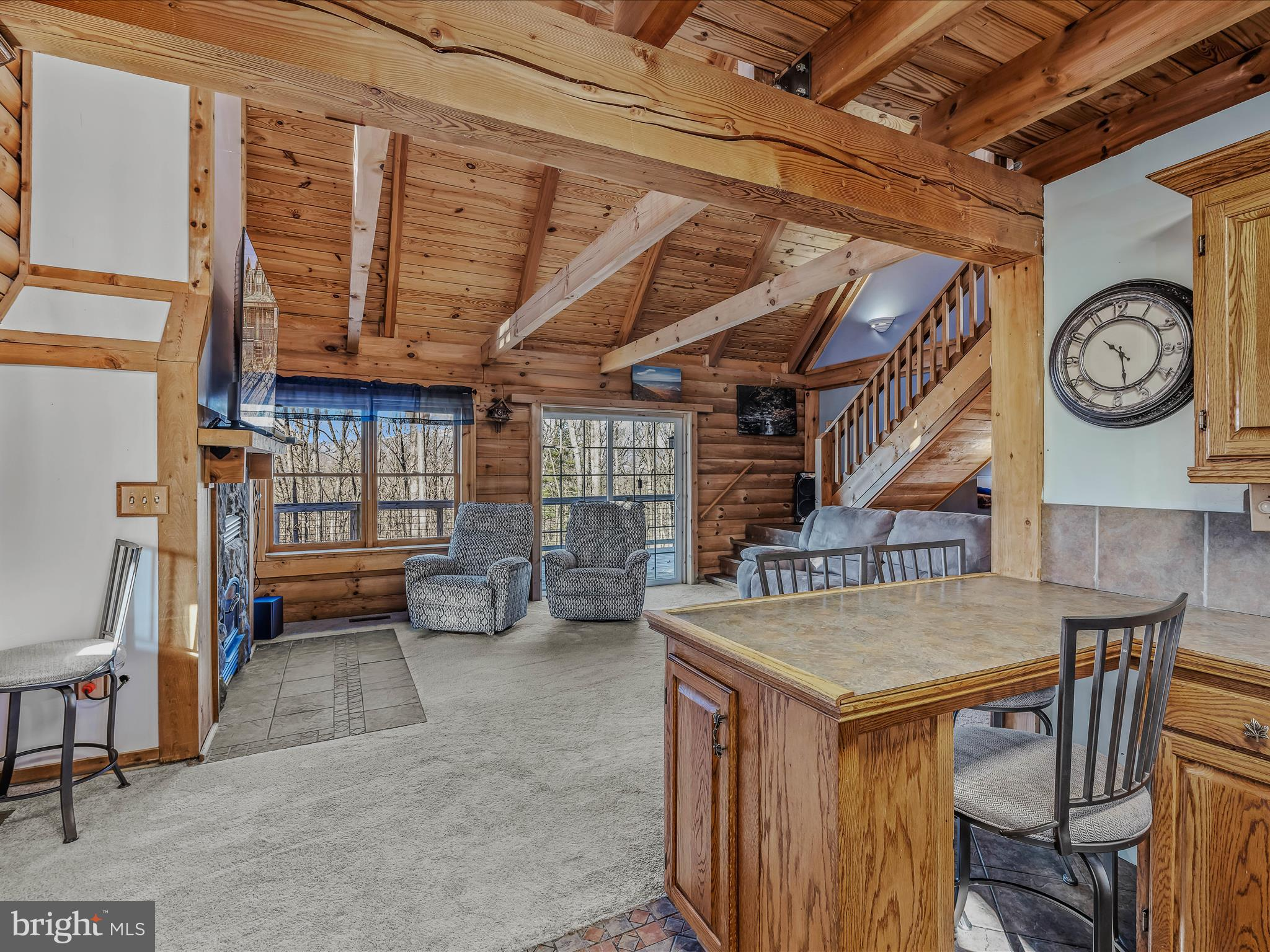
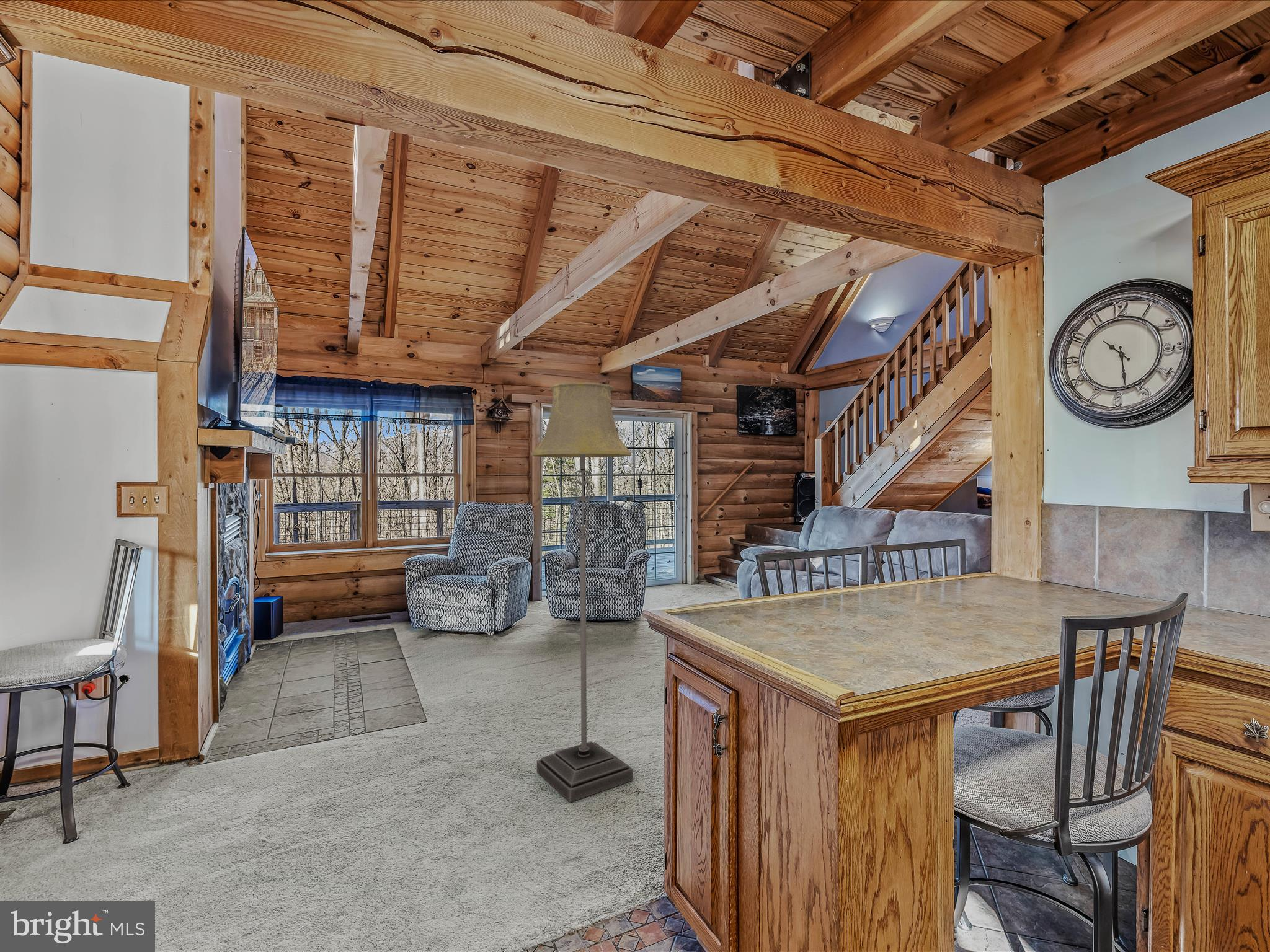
+ floor lamp [531,382,634,803]
